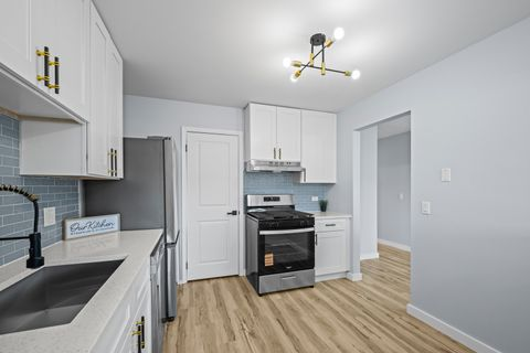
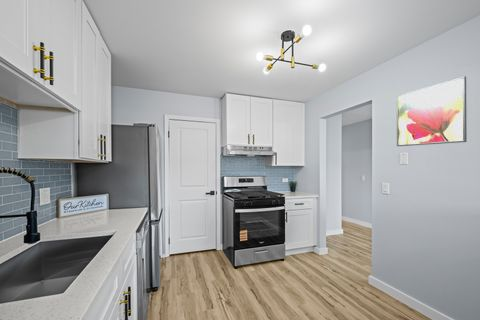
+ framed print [396,75,468,147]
